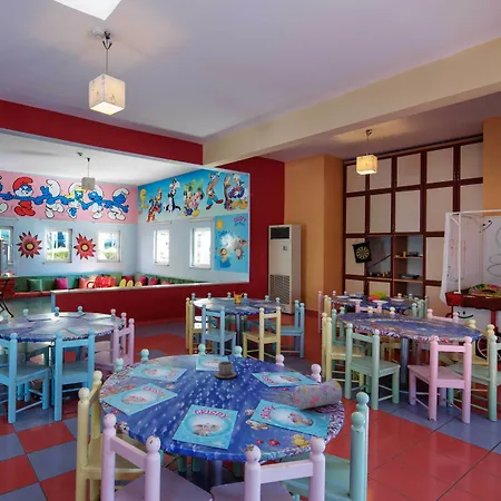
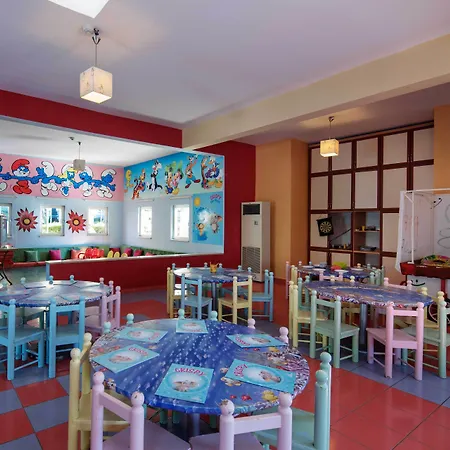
- cup [213,360,238,380]
- pencil case [292,377,343,411]
